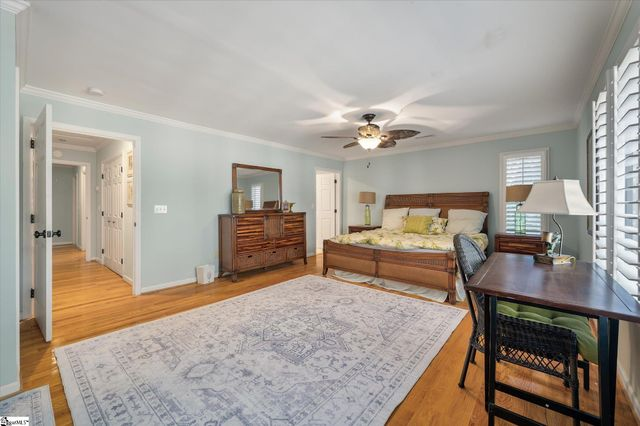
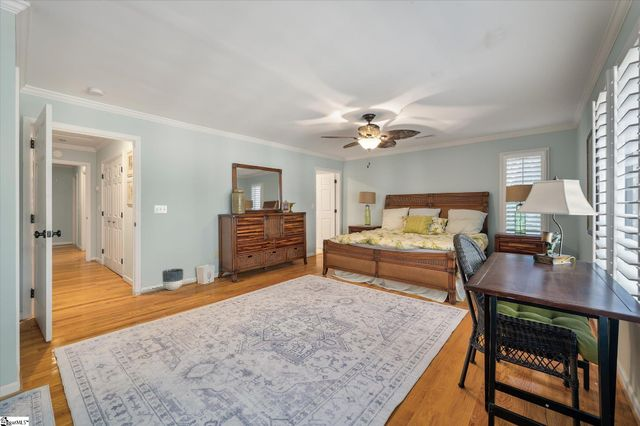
+ planter [161,268,184,291]
